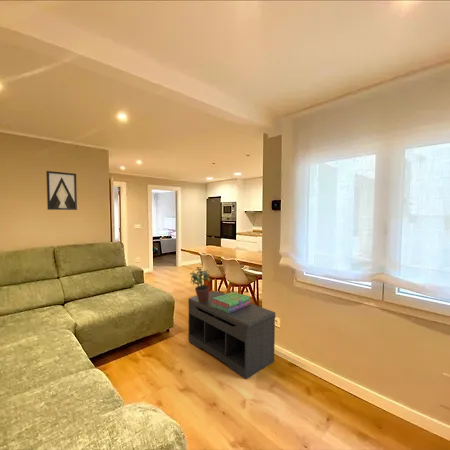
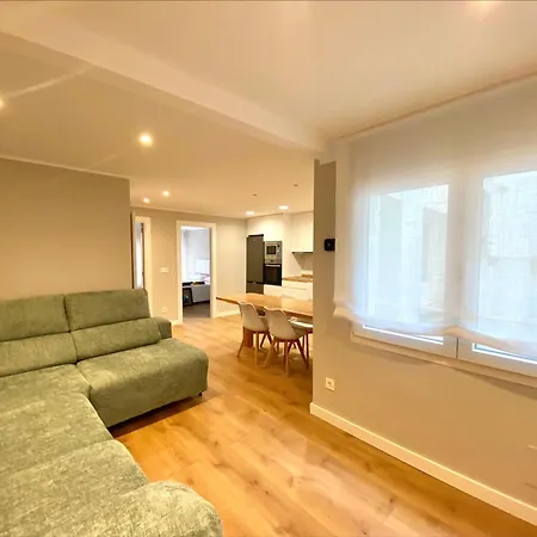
- bench [187,290,277,380]
- stack of books [211,291,252,313]
- potted plant [189,266,211,302]
- wall art [45,170,78,211]
